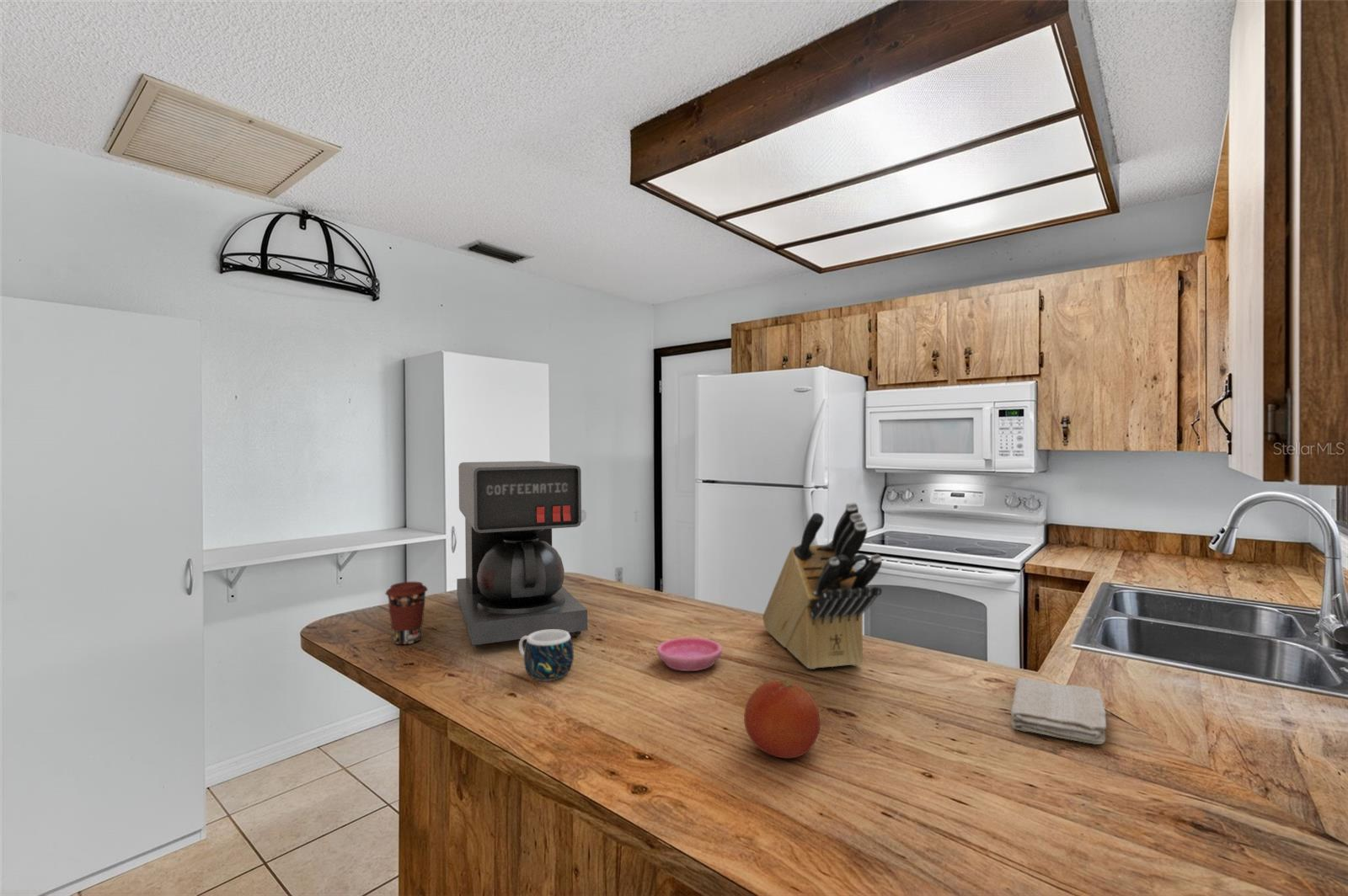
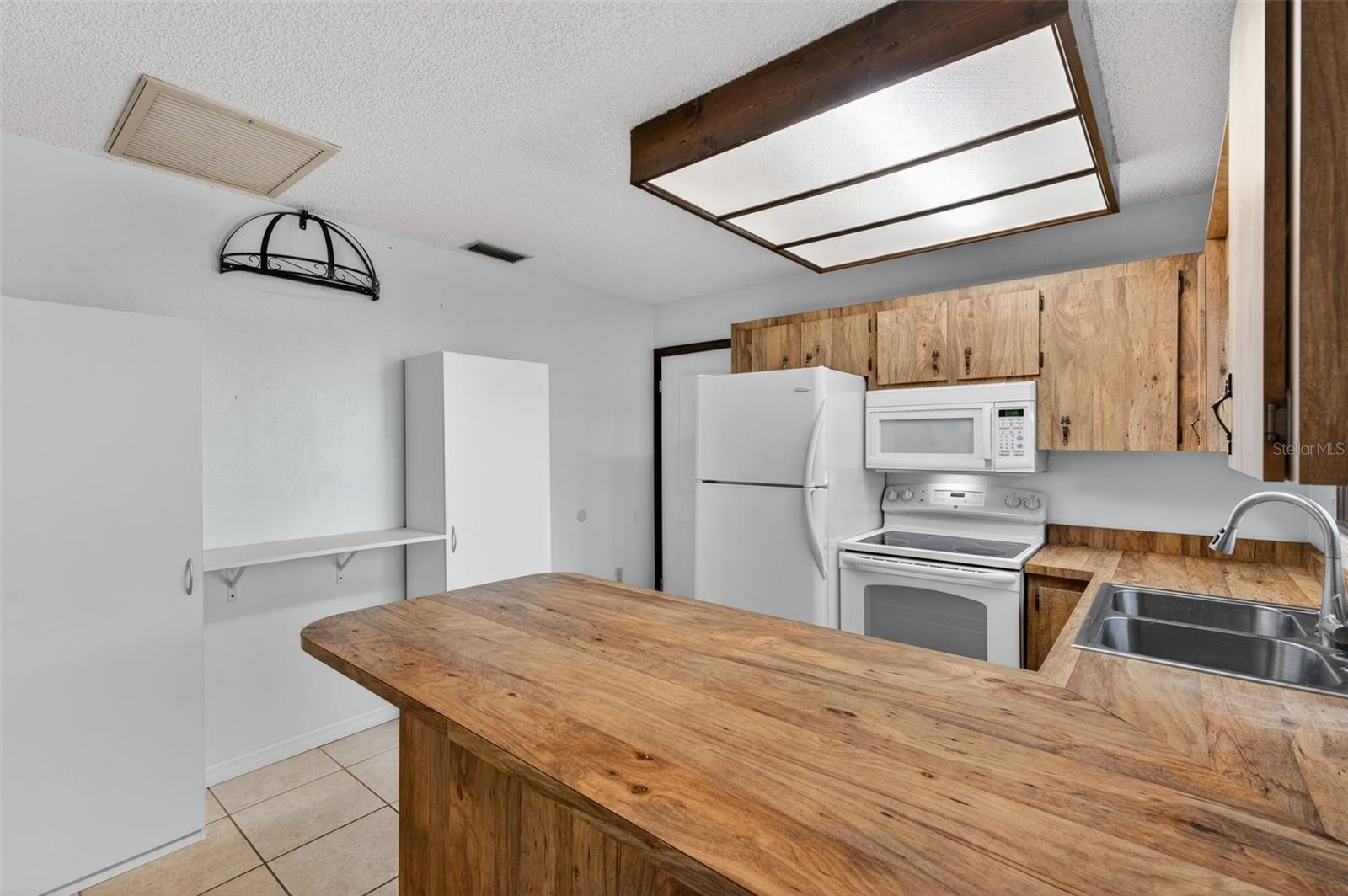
- coffee cup [384,581,429,645]
- washcloth [1010,677,1107,745]
- saucer [656,637,723,672]
- coffee maker [456,461,588,649]
- fruit [743,679,821,760]
- mug [518,630,575,681]
- knife block [762,501,883,670]
